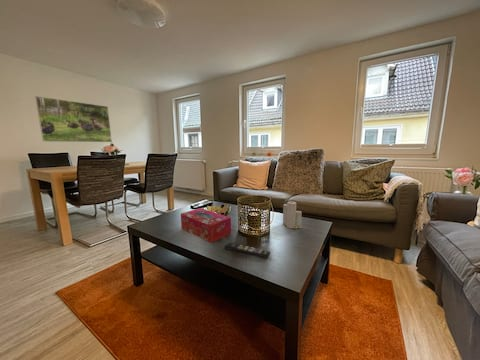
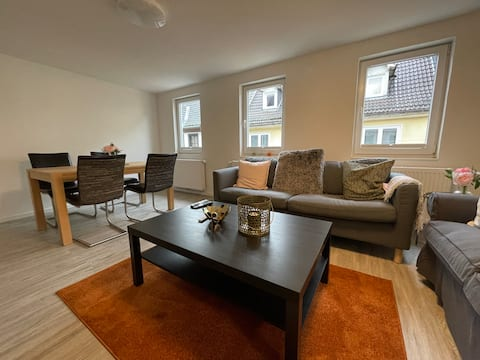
- remote control [223,241,271,259]
- tissue box [180,207,232,244]
- candle [282,200,303,229]
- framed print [34,95,113,143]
